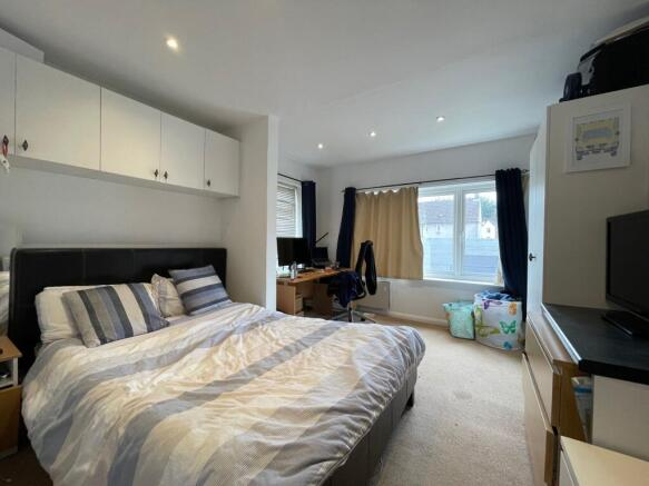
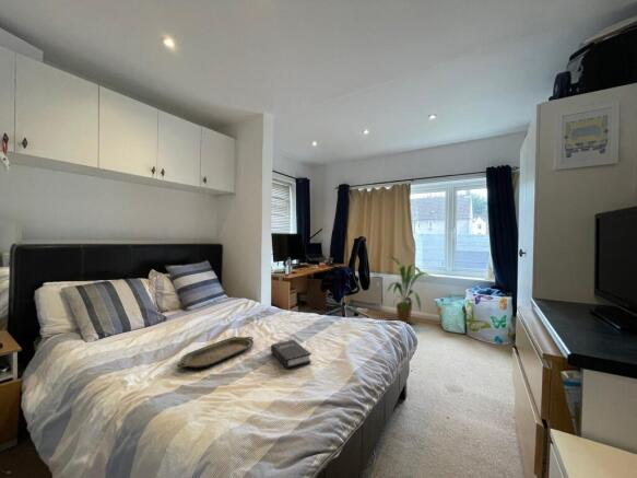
+ house plant [385,255,435,325]
+ hardback book [270,338,311,370]
+ serving tray [176,336,255,370]
